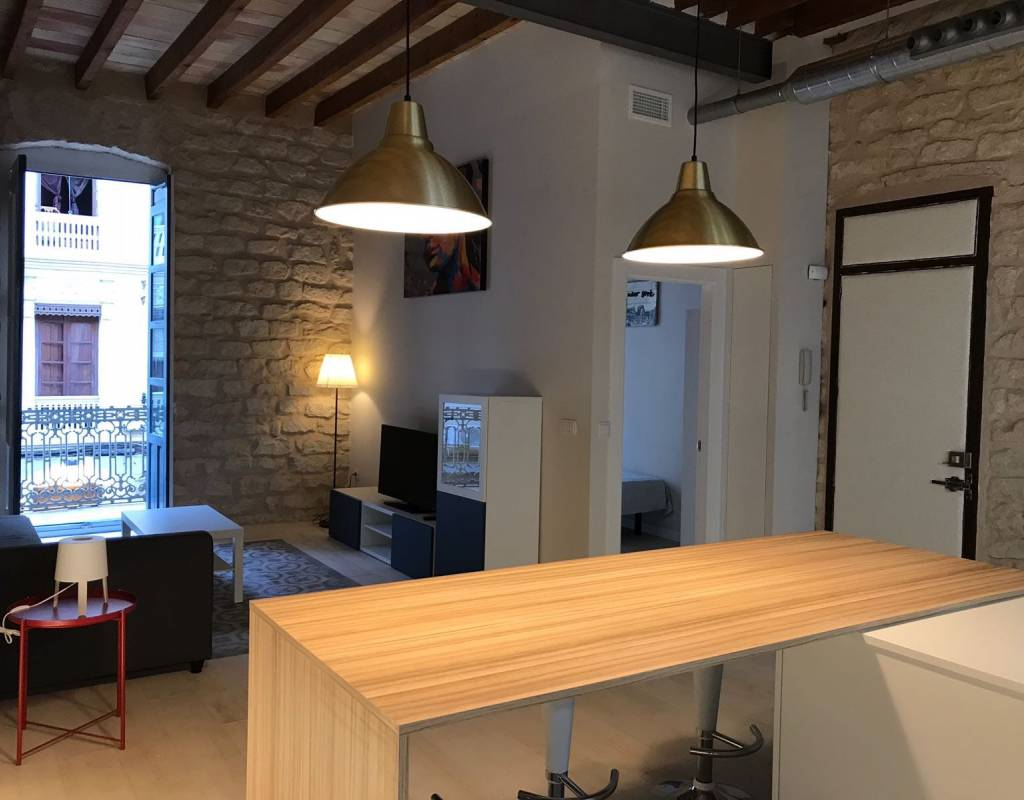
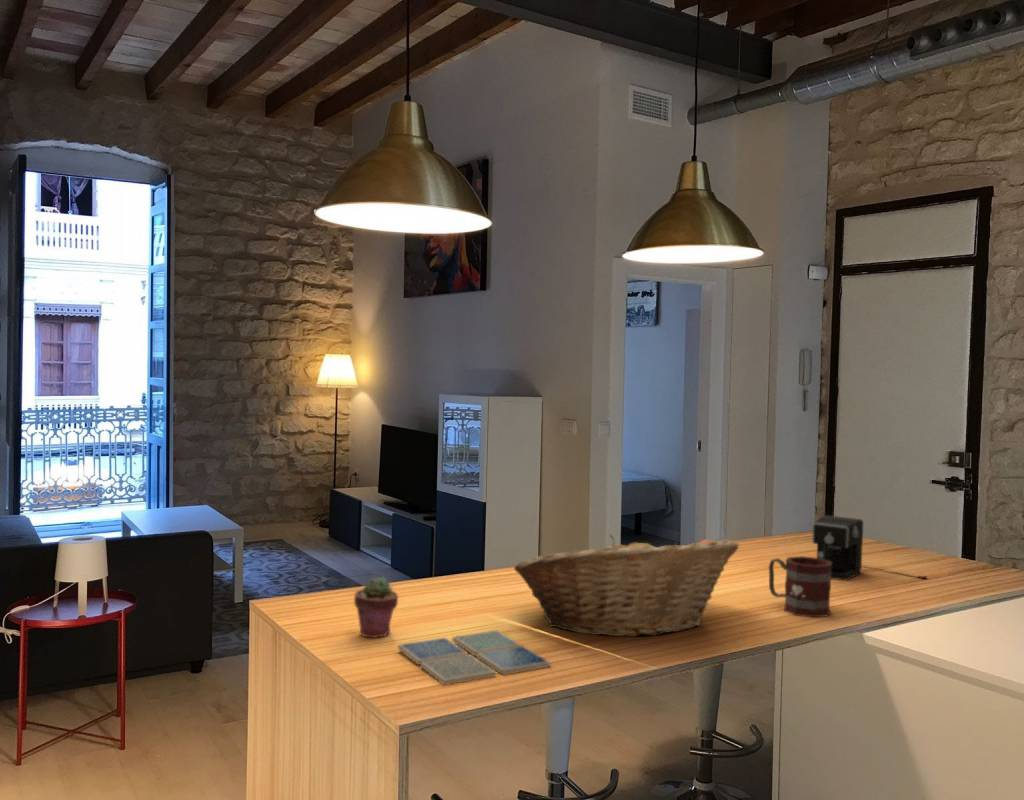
+ fruit basket [513,534,740,638]
+ coffee maker [811,514,928,582]
+ potted succulent [353,575,399,639]
+ drink coaster [397,629,551,686]
+ mug [768,555,832,618]
